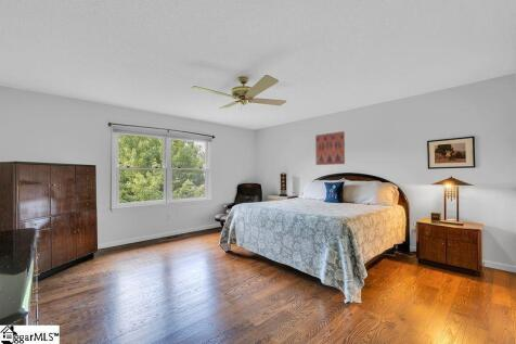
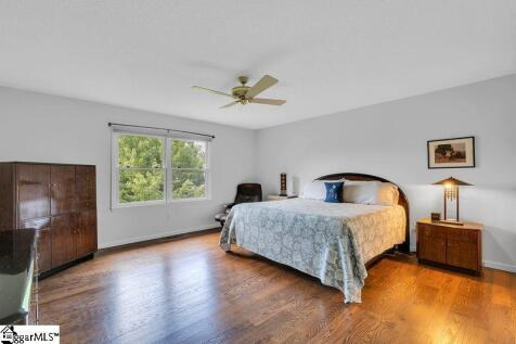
- wall art [314,130,346,166]
